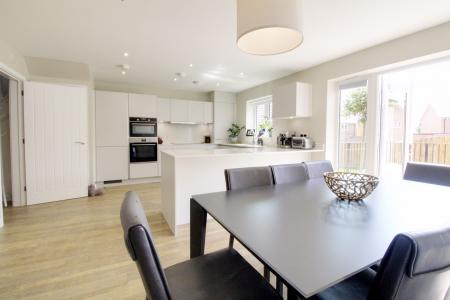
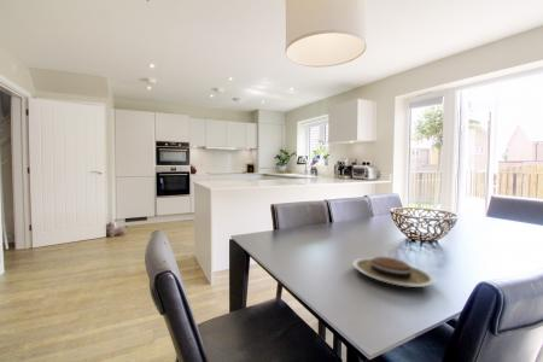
+ plate [352,256,436,288]
